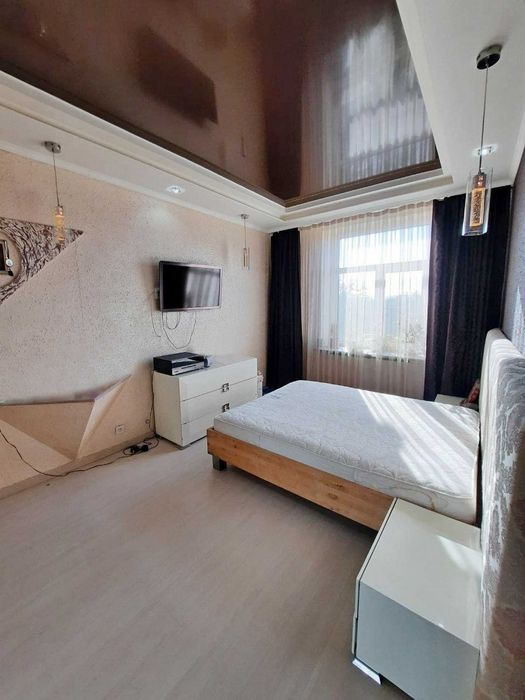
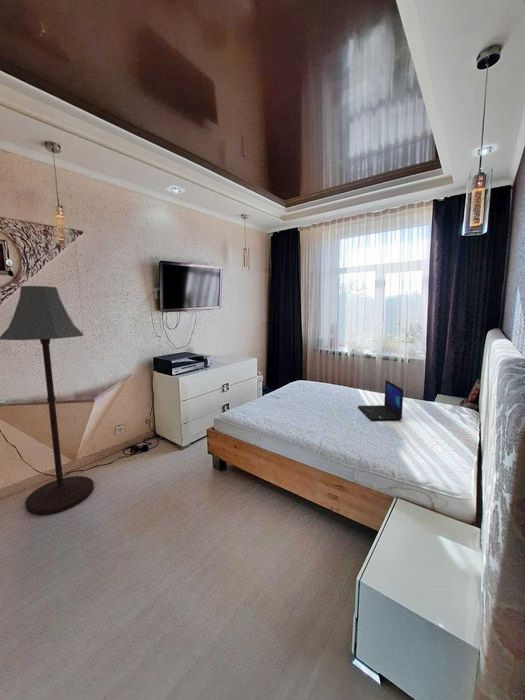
+ floor lamp [0,285,95,515]
+ laptop [357,379,404,421]
